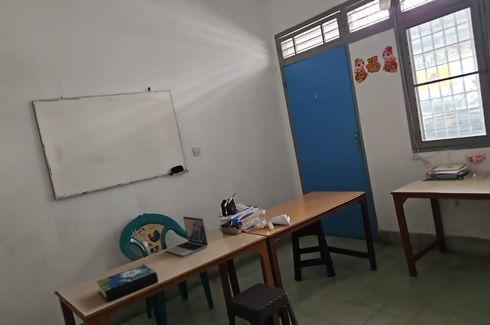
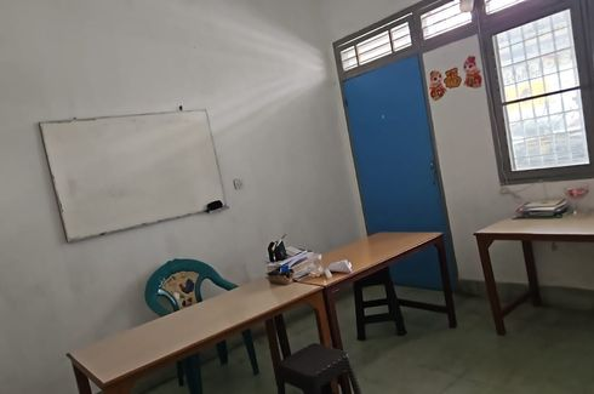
- laptop [164,216,209,257]
- book [96,263,159,303]
